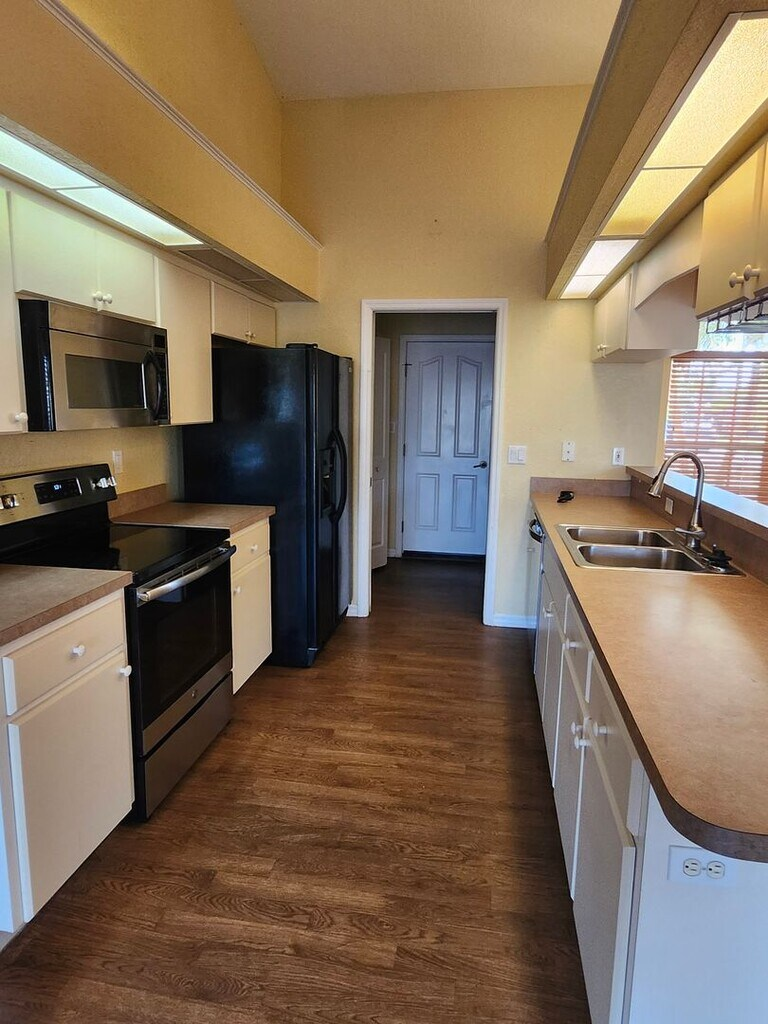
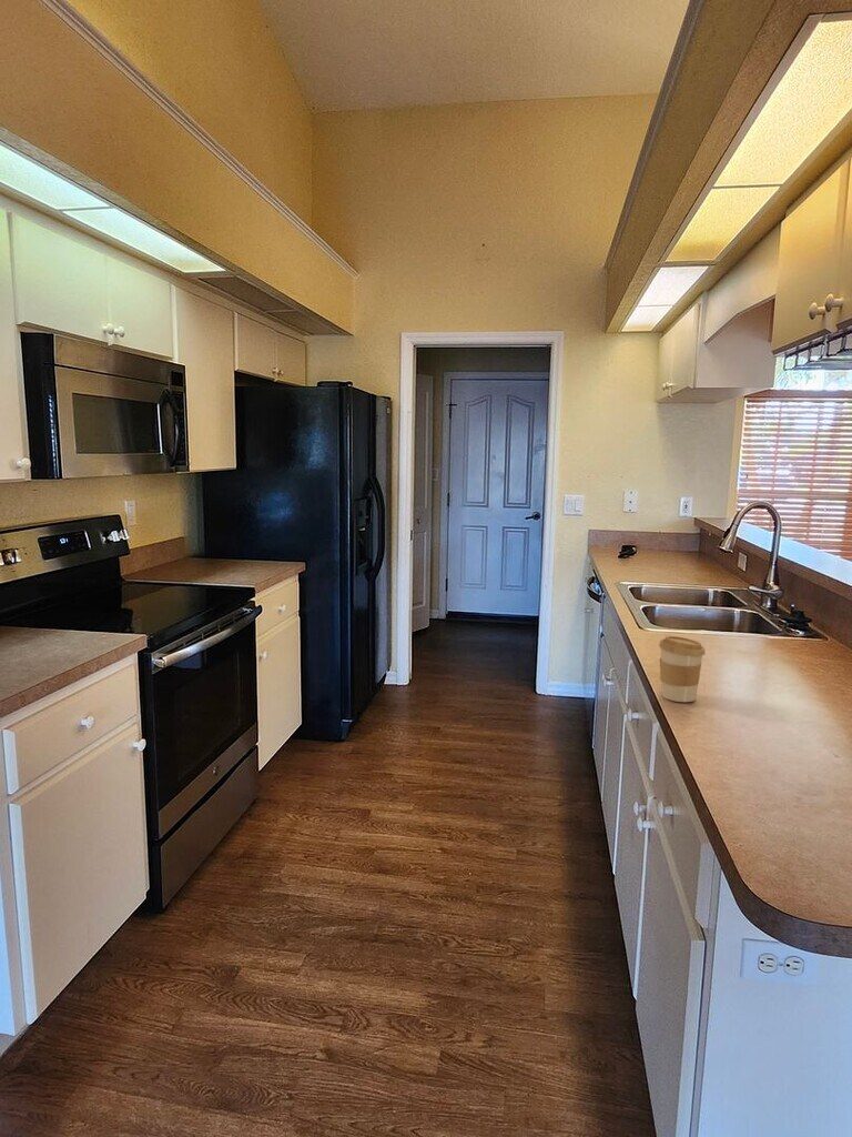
+ coffee cup [658,635,706,703]
